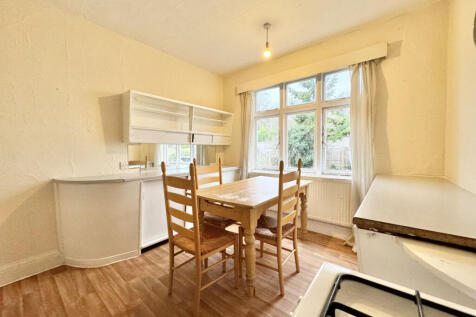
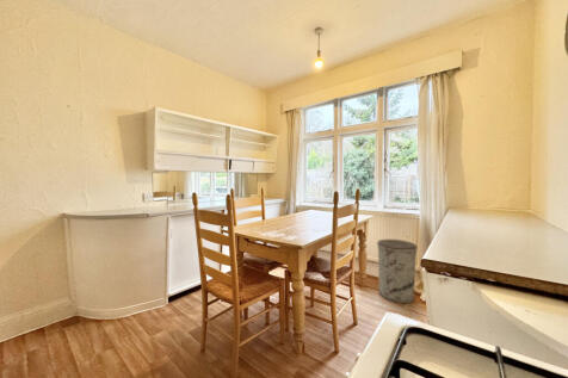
+ trash can [376,238,418,304]
